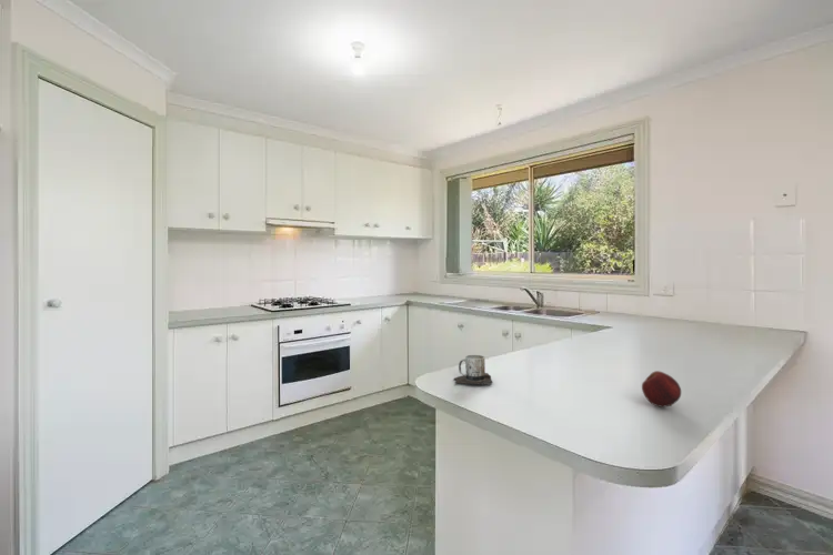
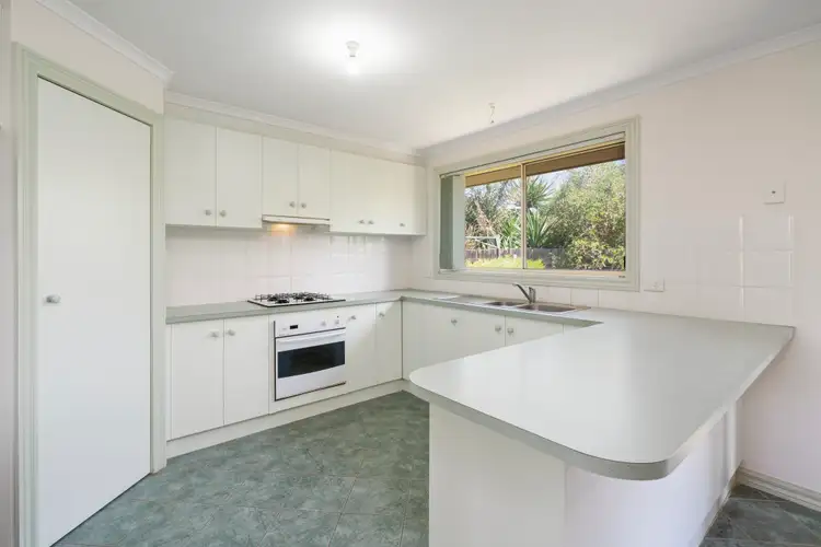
- mug [453,354,494,385]
- apple [641,370,682,408]
